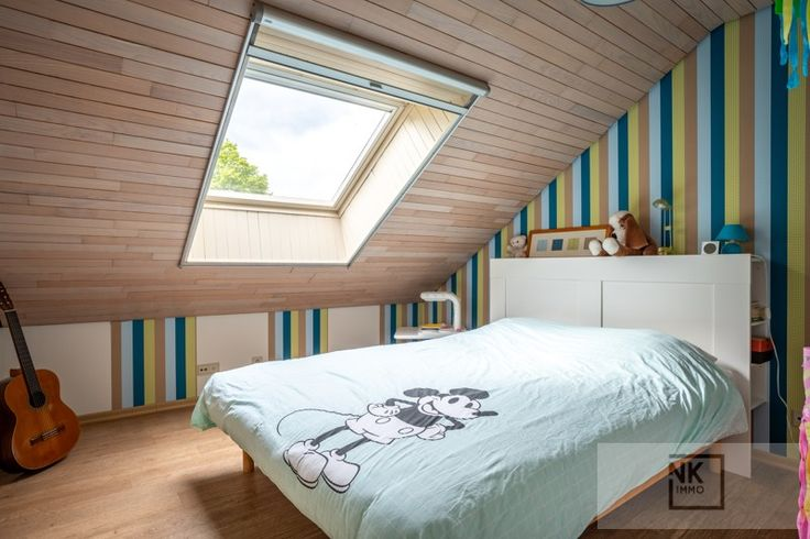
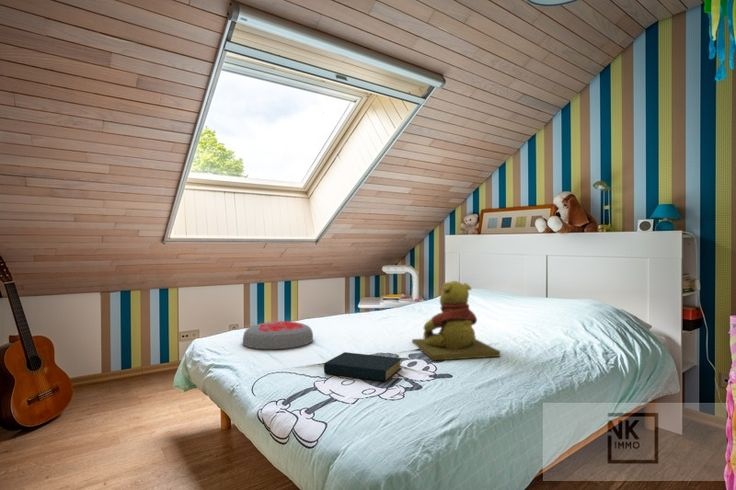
+ hardback book [323,351,402,382]
+ cushion [242,320,314,350]
+ teddy bear [411,280,501,362]
